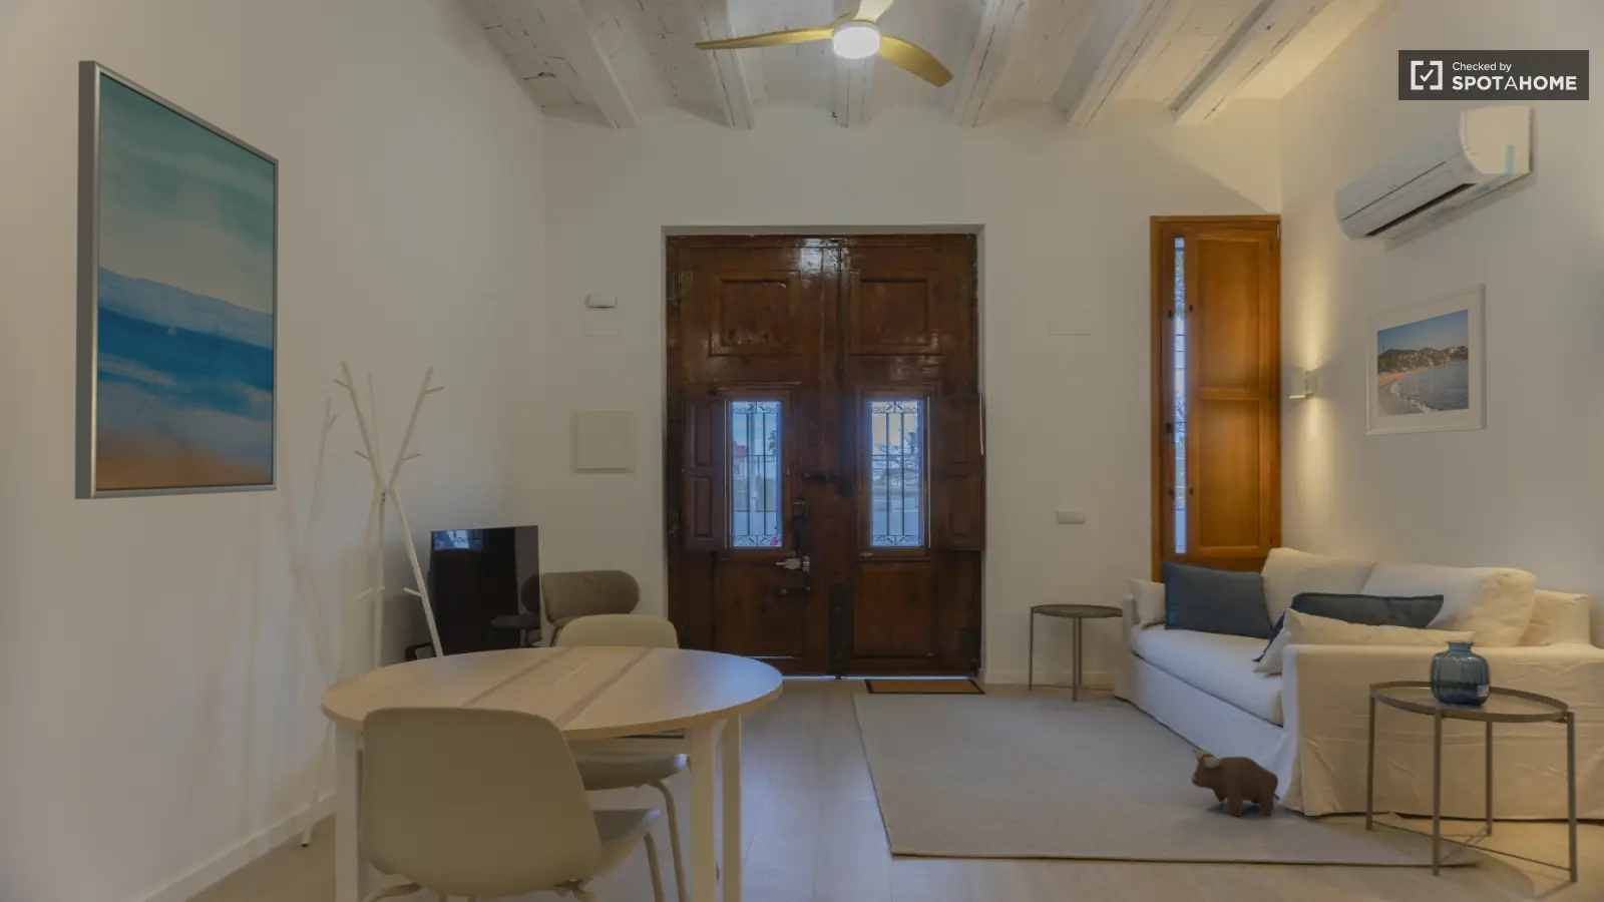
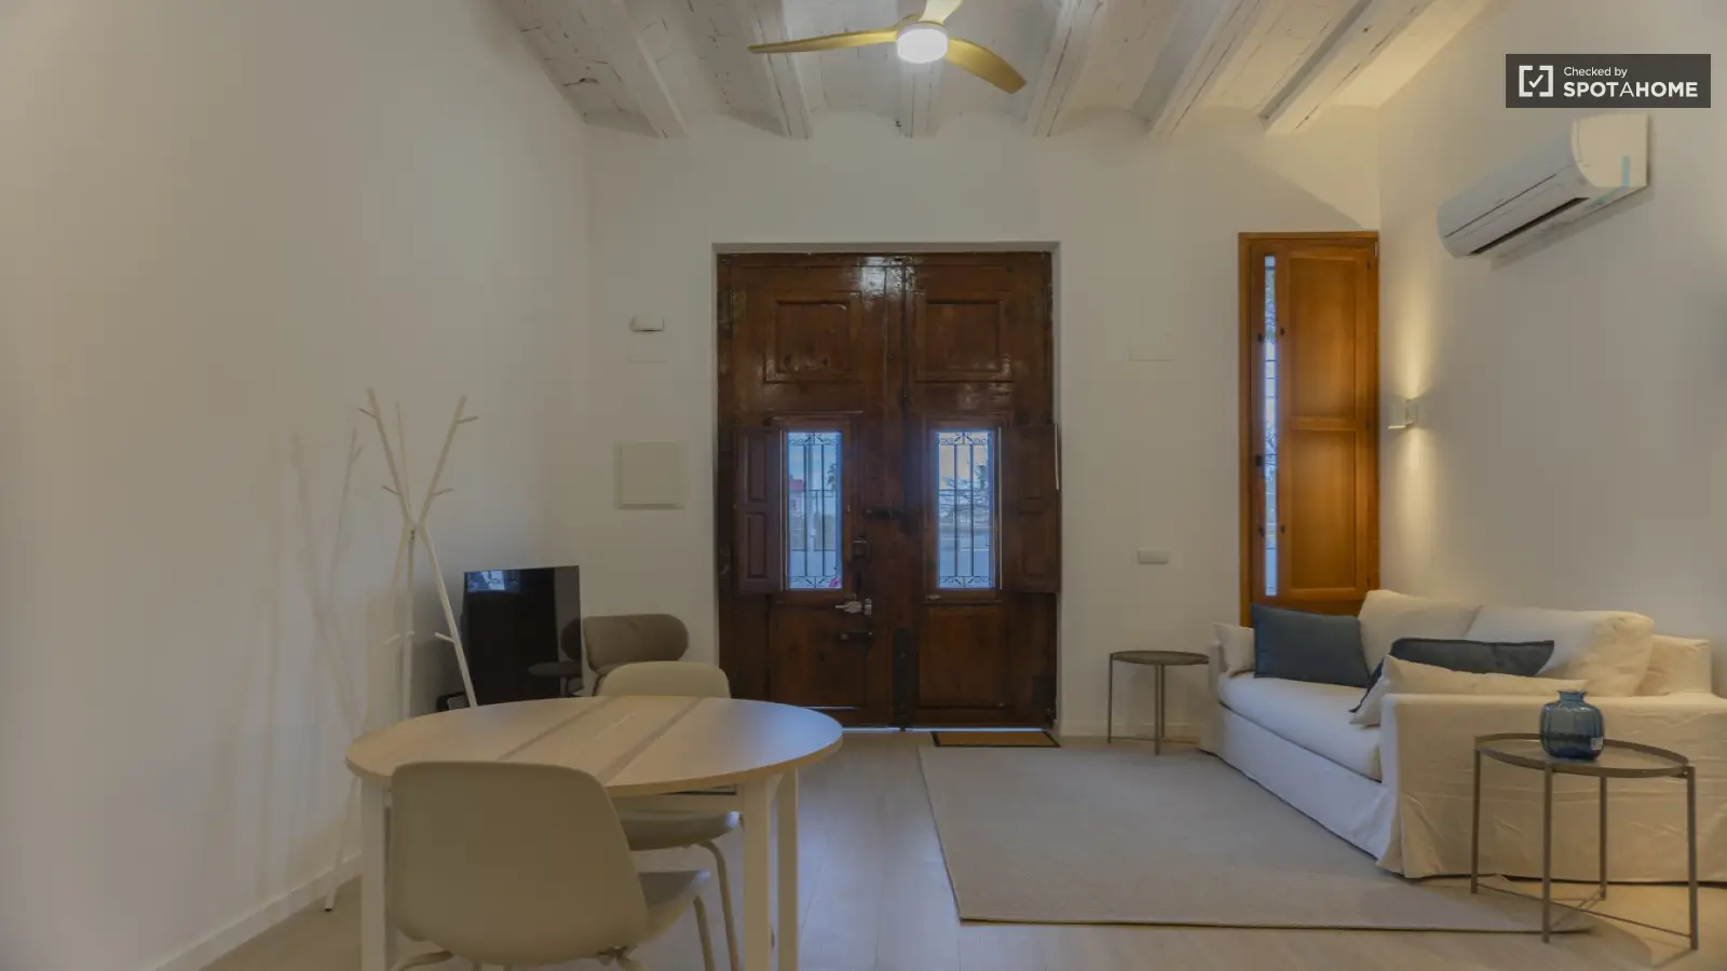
- wall art [74,59,280,500]
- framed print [1365,283,1487,437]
- plush toy [1188,748,1279,817]
